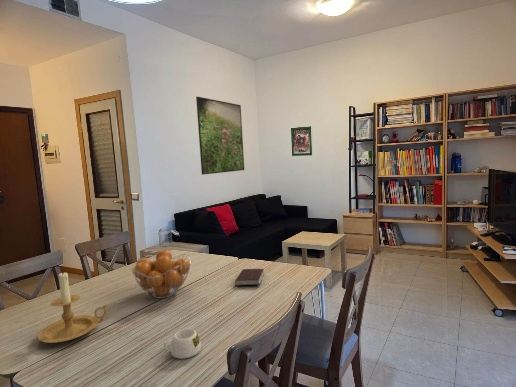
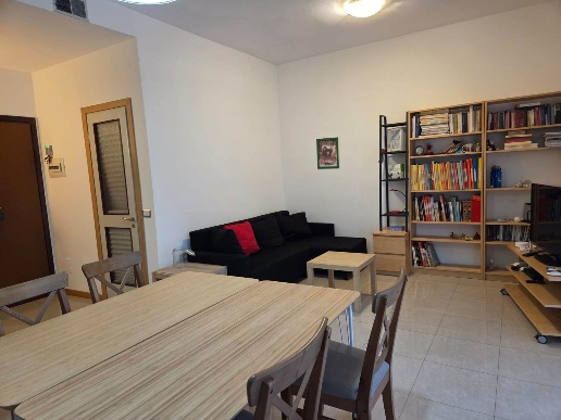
- candle holder [37,270,108,344]
- fruit basket [131,249,192,299]
- mug [163,328,202,360]
- book [234,268,265,287]
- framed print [195,96,245,176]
